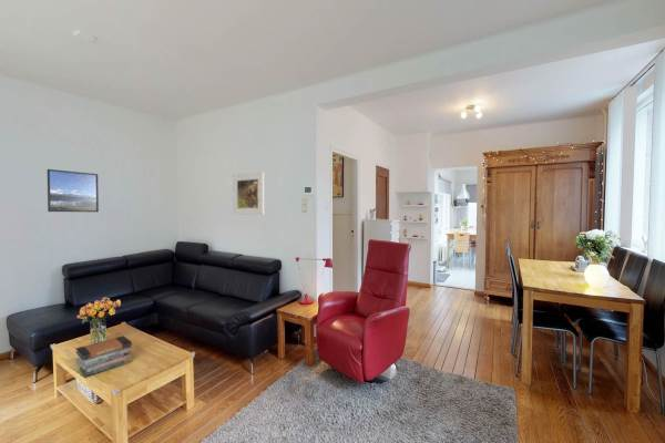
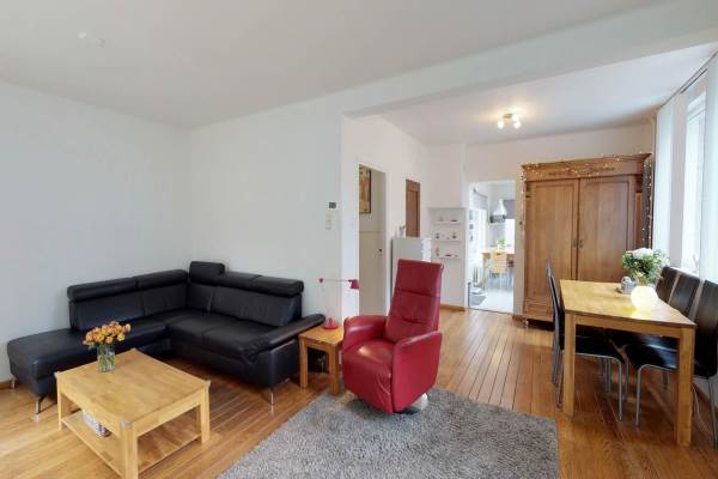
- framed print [232,171,265,216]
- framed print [47,168,100,213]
- book stack [74,334,133,378]
